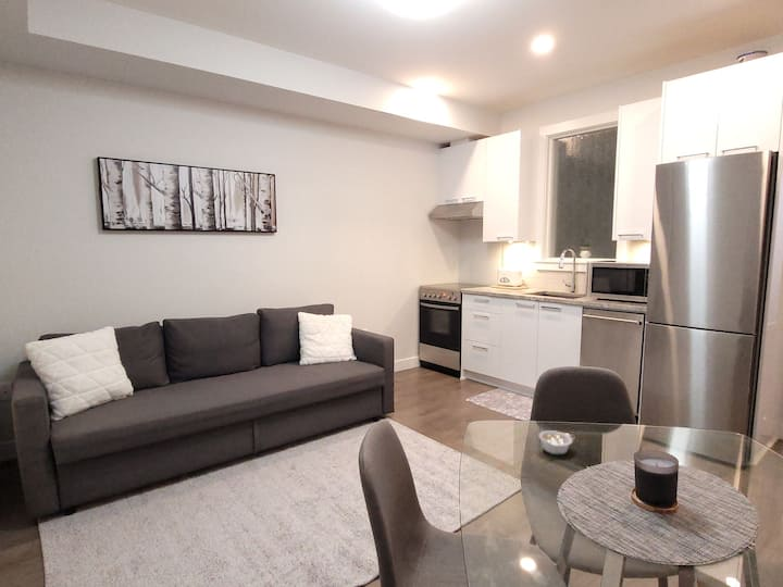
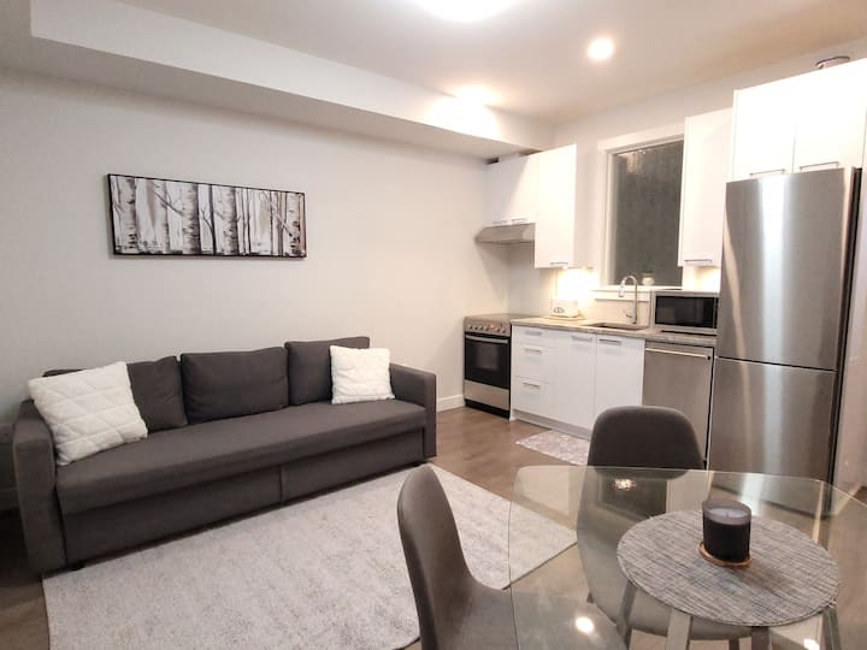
- legume [537,429,574,455]
